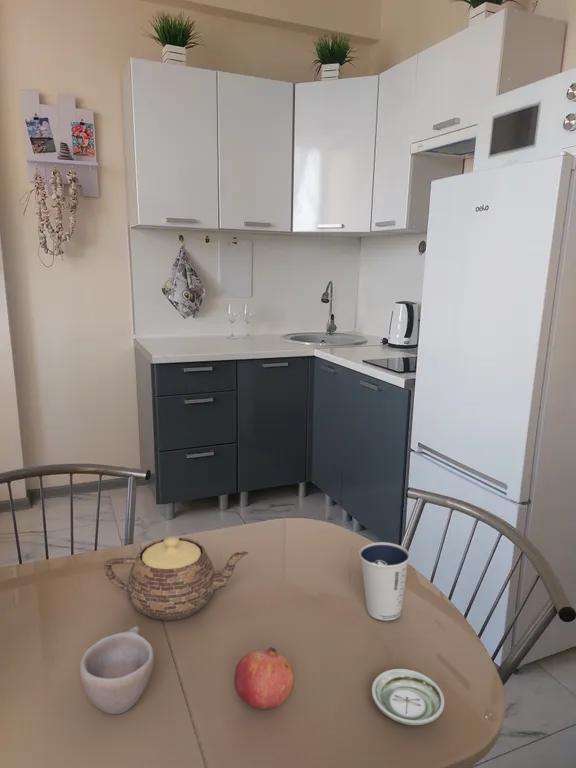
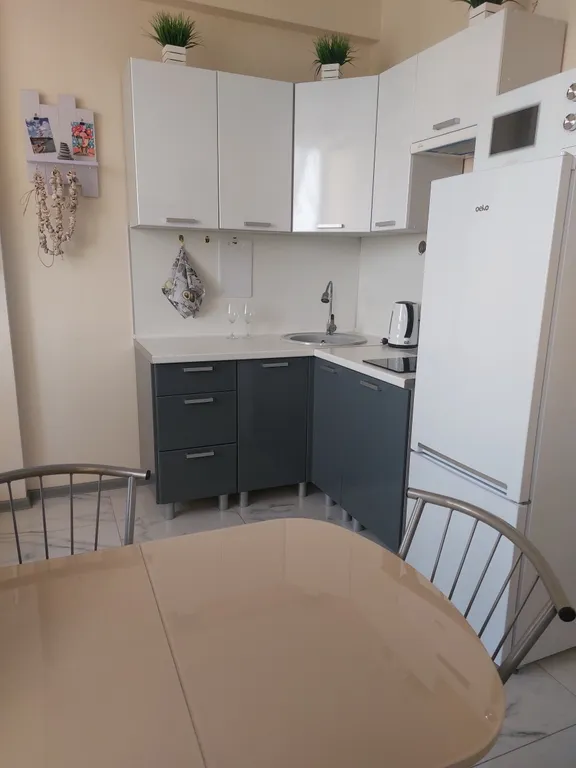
- pomegranate [233,646,295,710]
- dixie cup [358,541,411,622]
- teapot [103,535,249,622]
- saucer [371,668,445,726]
- cup [78,625,155,715]
